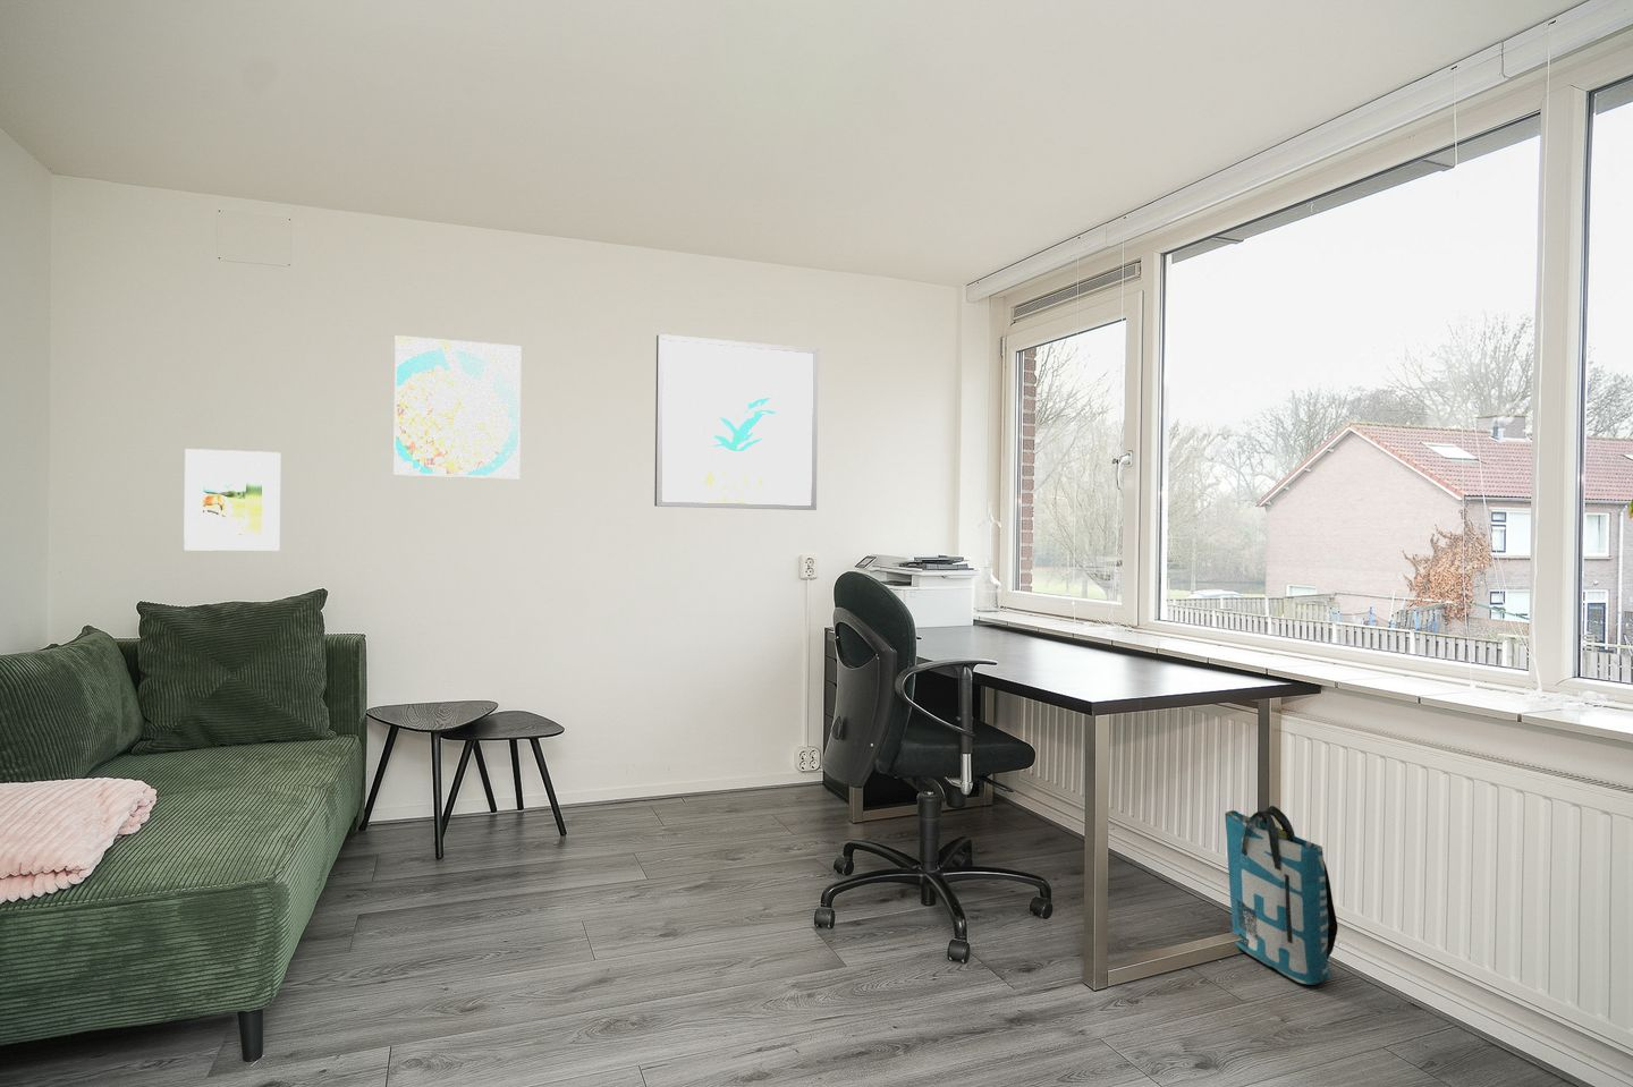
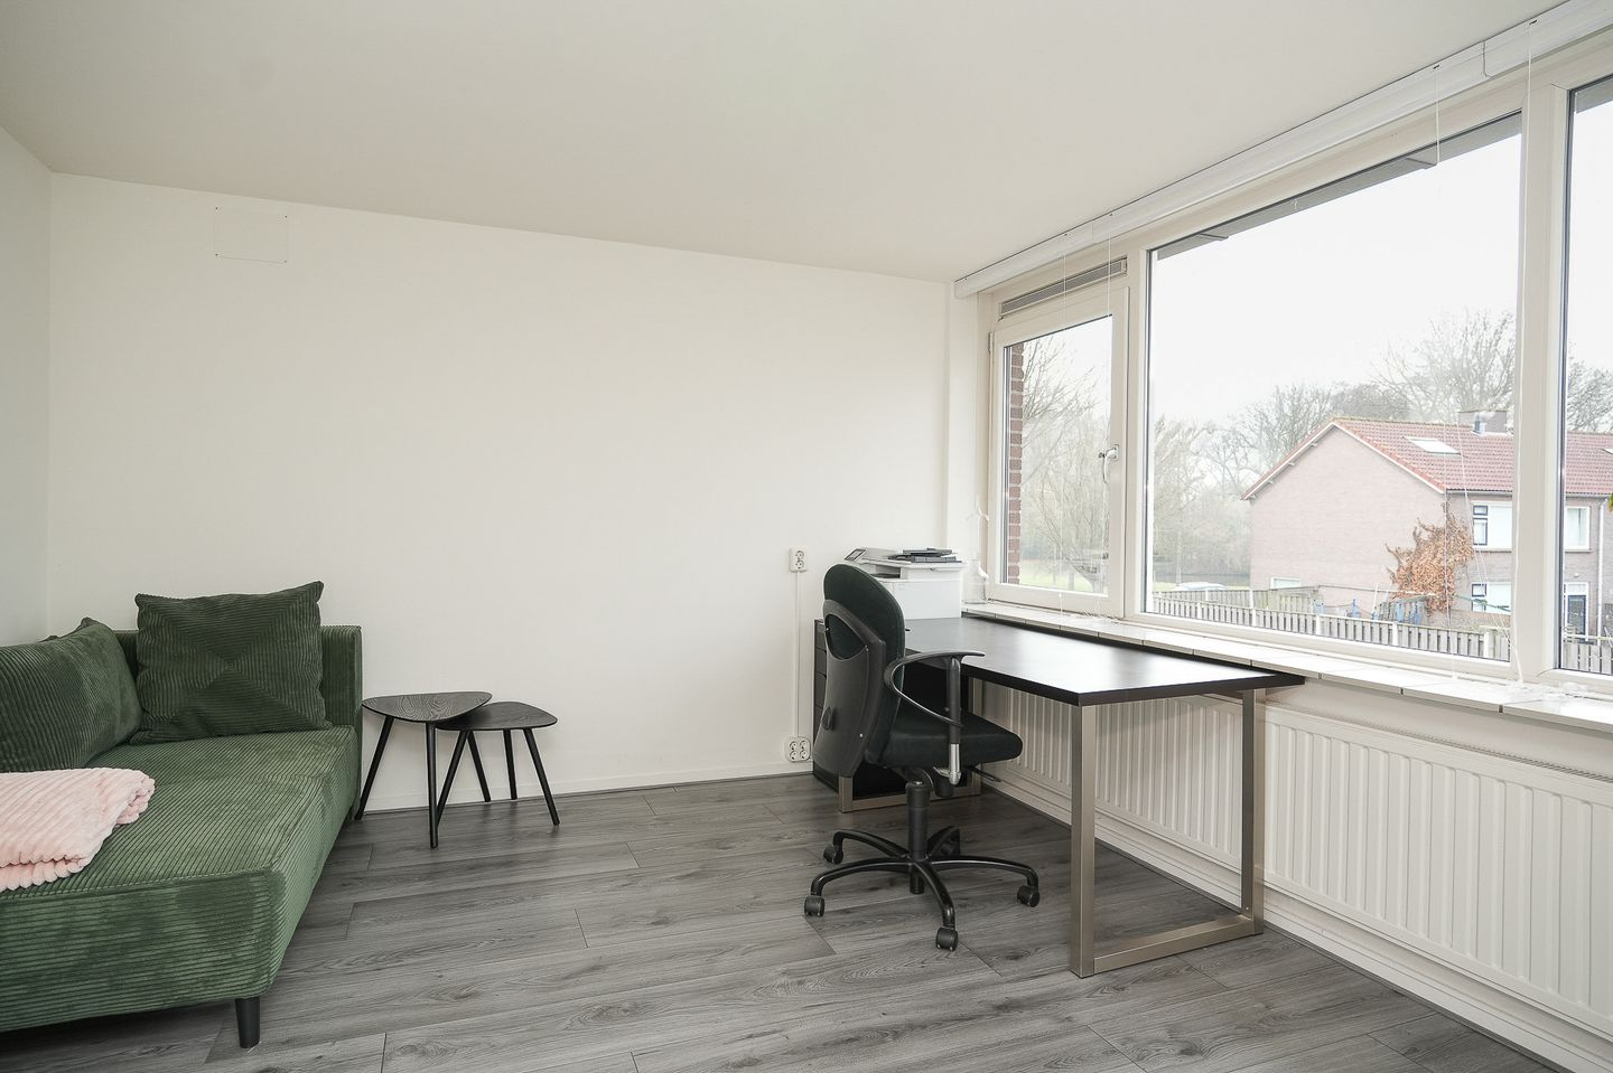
- tote bag [1224,804,1339,986]
- wall art [653,334,820,511]
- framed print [182,448,281,552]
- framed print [392,335,522,479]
